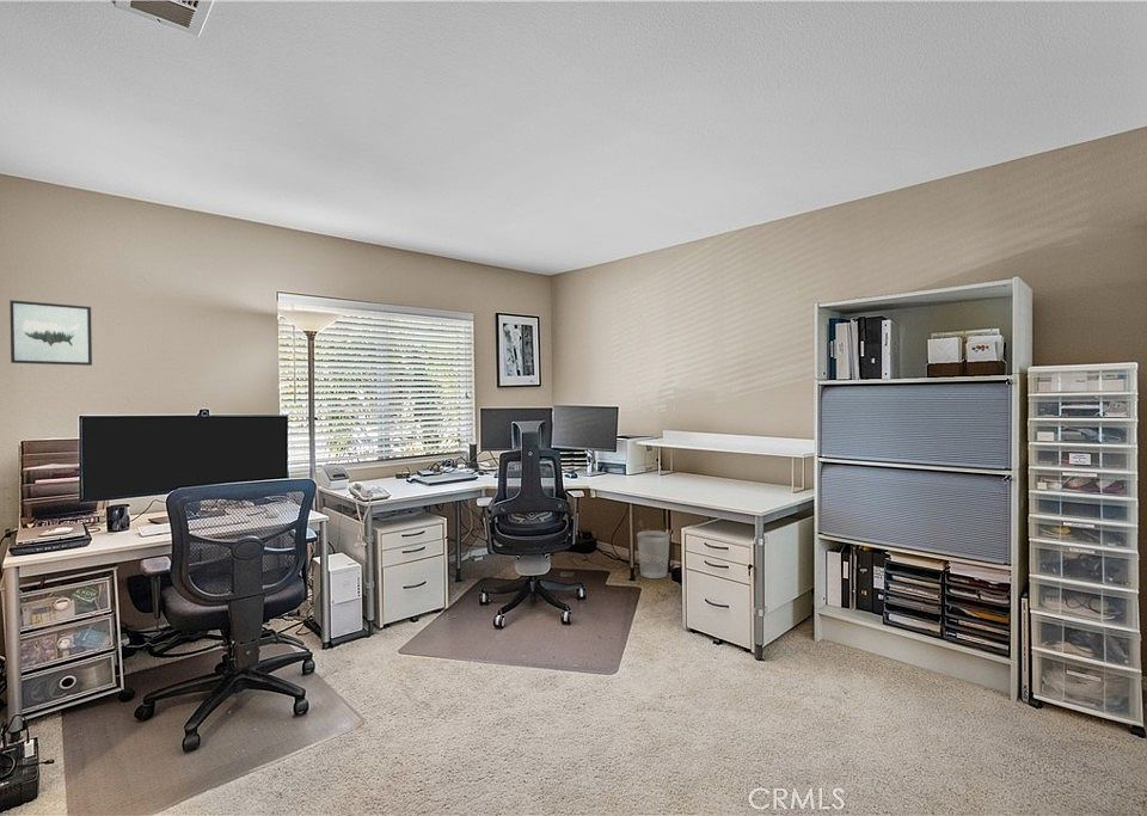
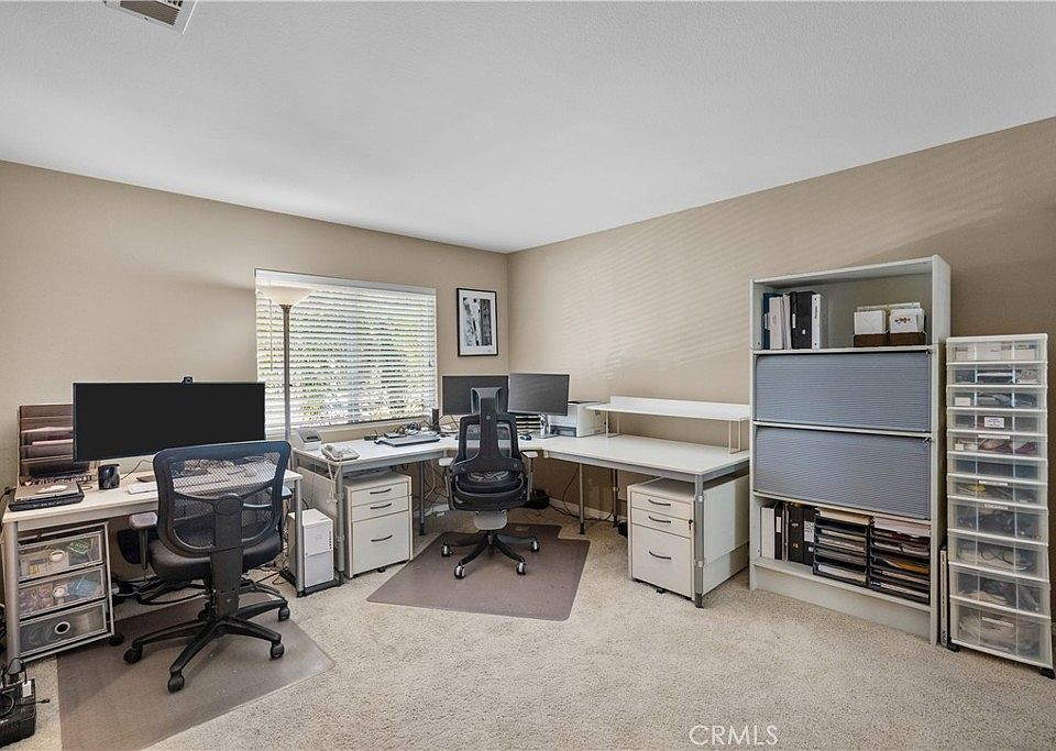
- wall art [8,299,93,367]
- wastebasket [636,529,671,579]
